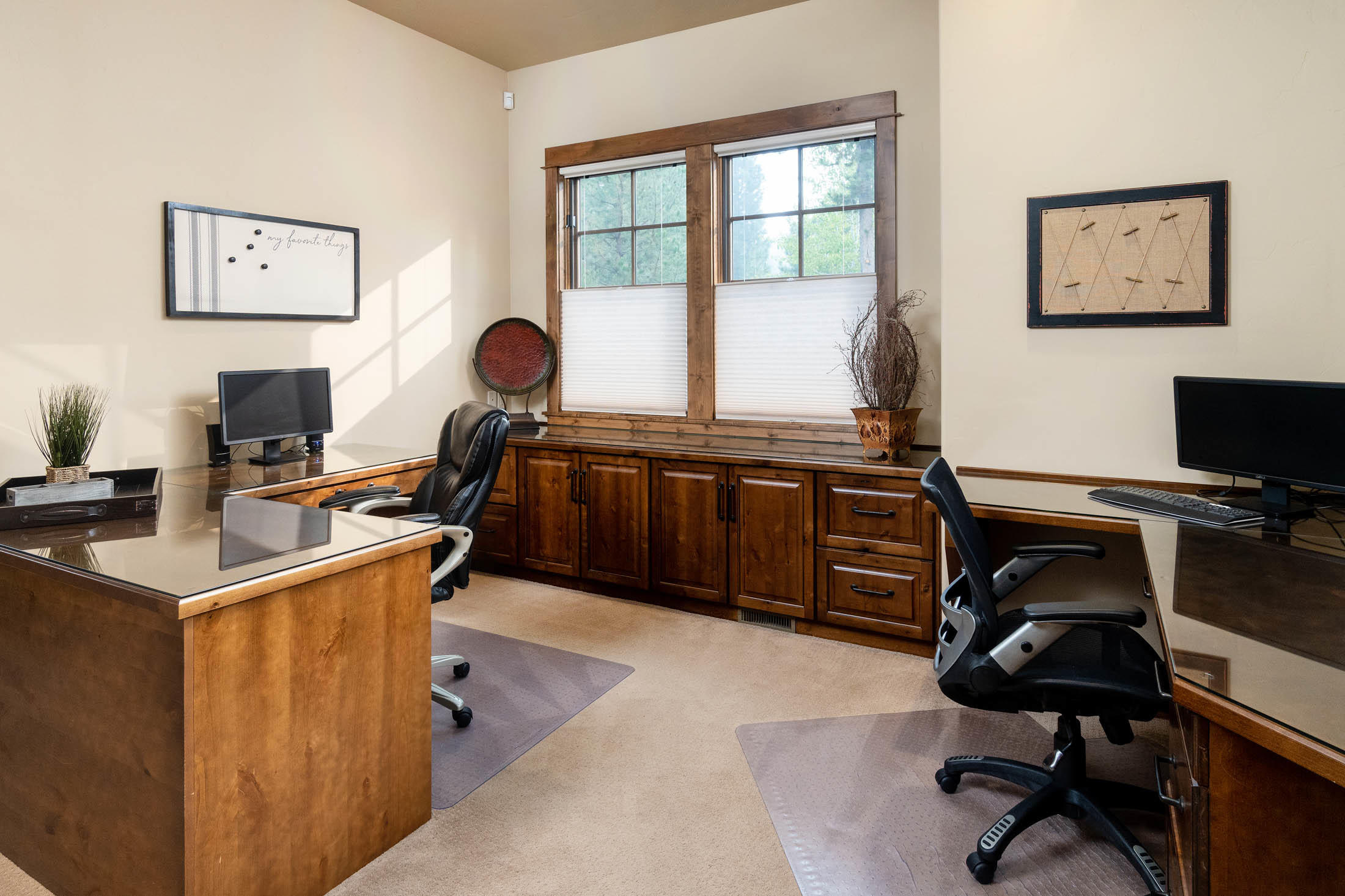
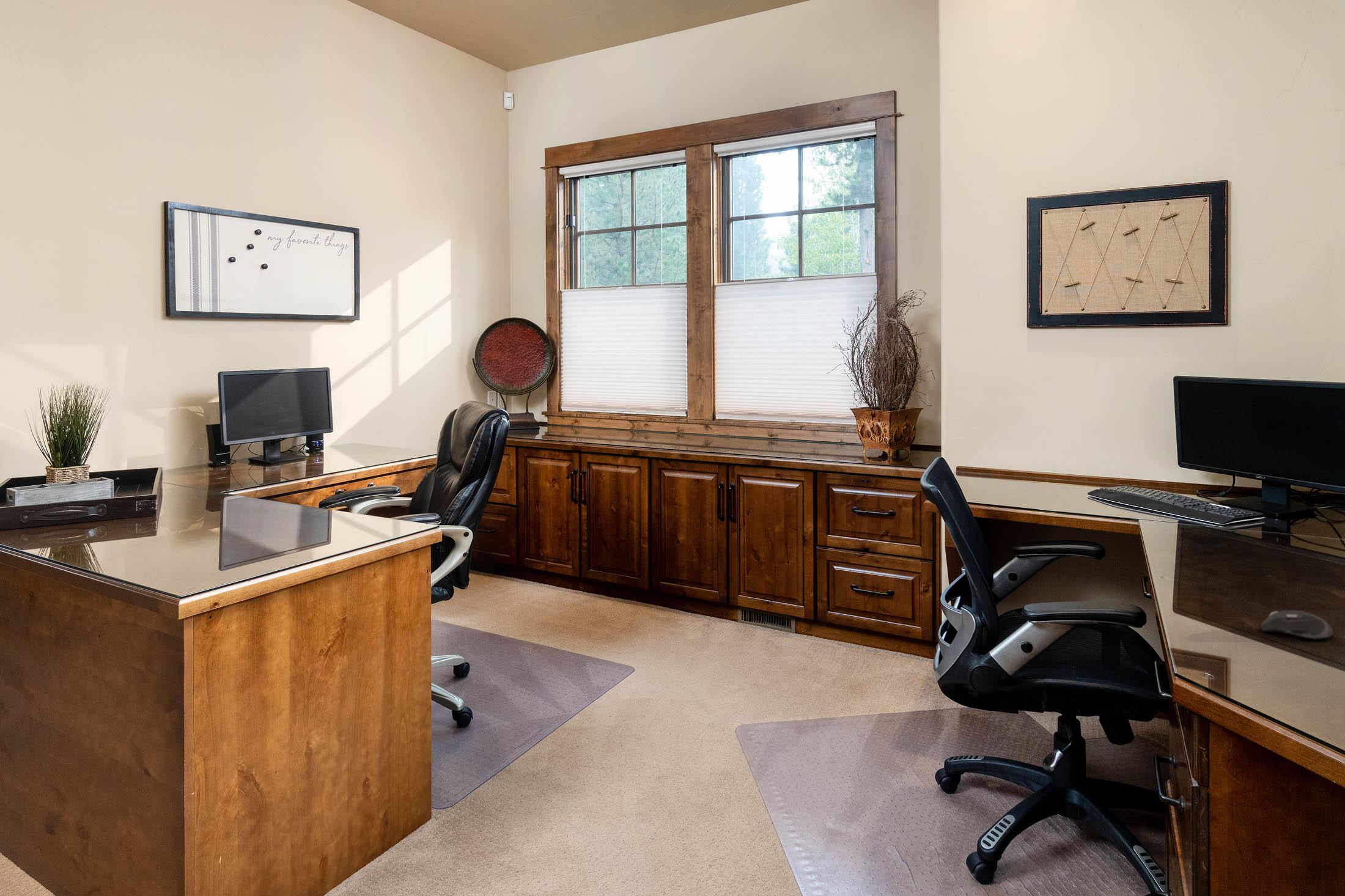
+ computer mouse [1261,610,1334,639]
